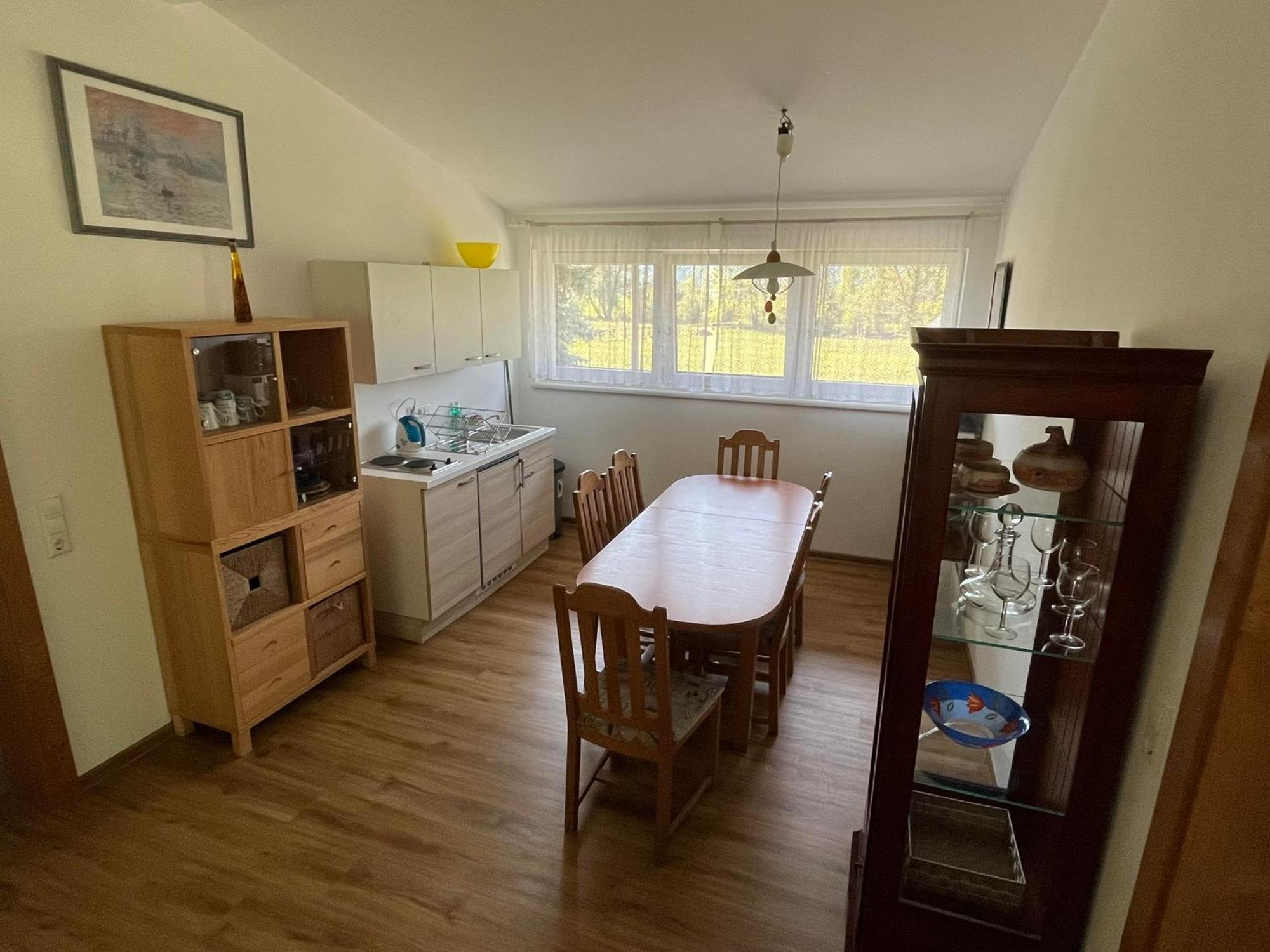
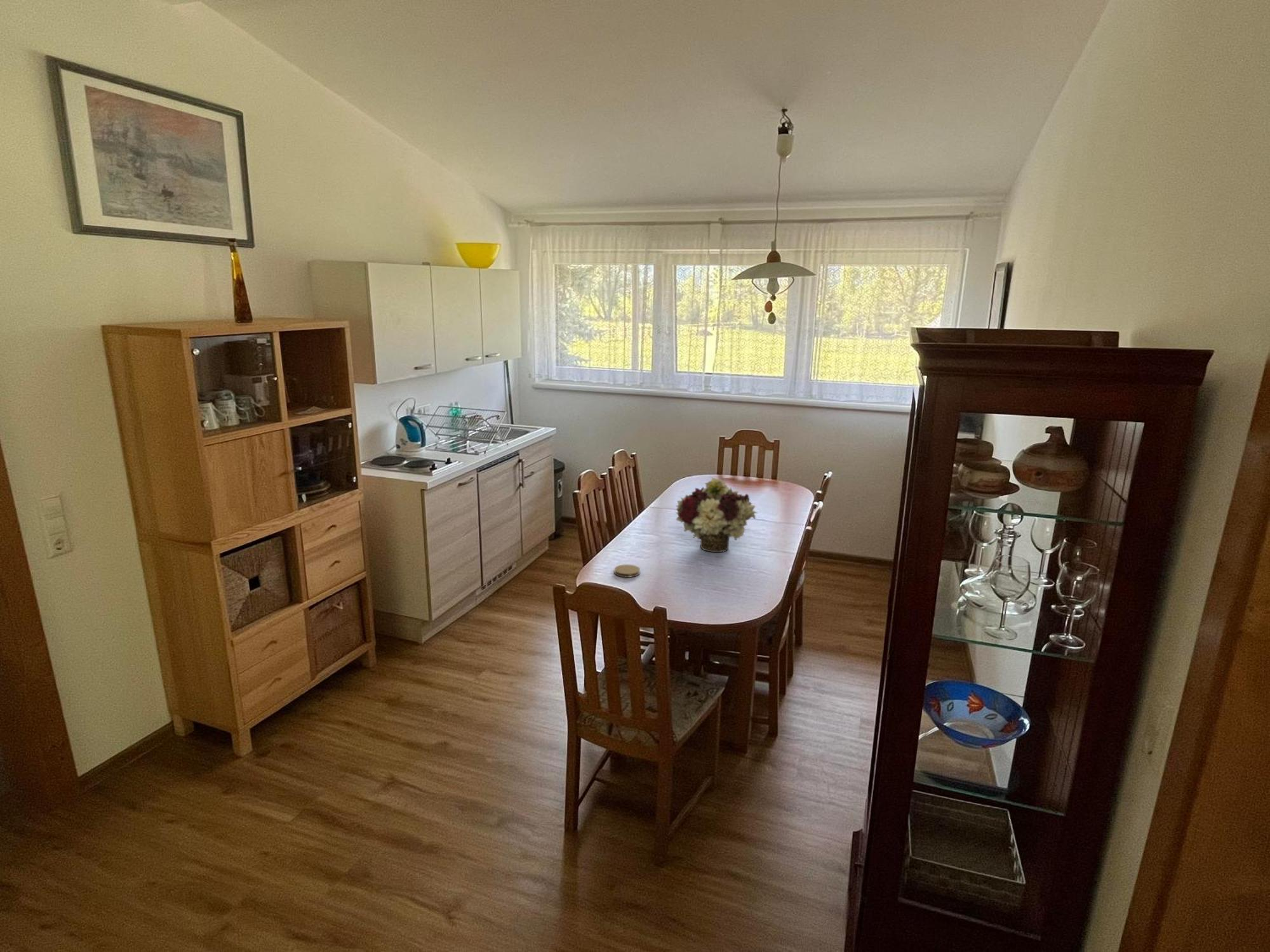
+ flower arrangement [675,477,758,553]
+ coaster [613,564,641,578]
